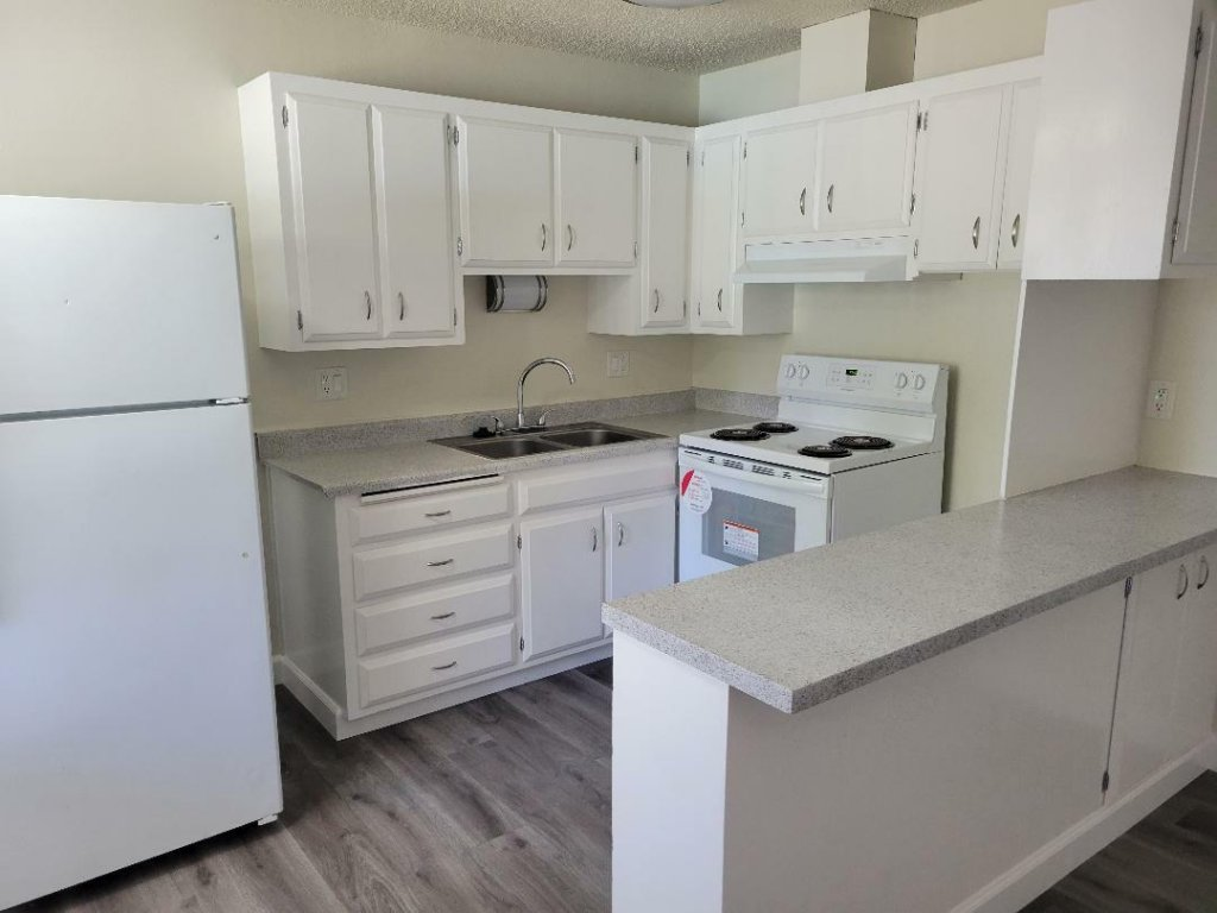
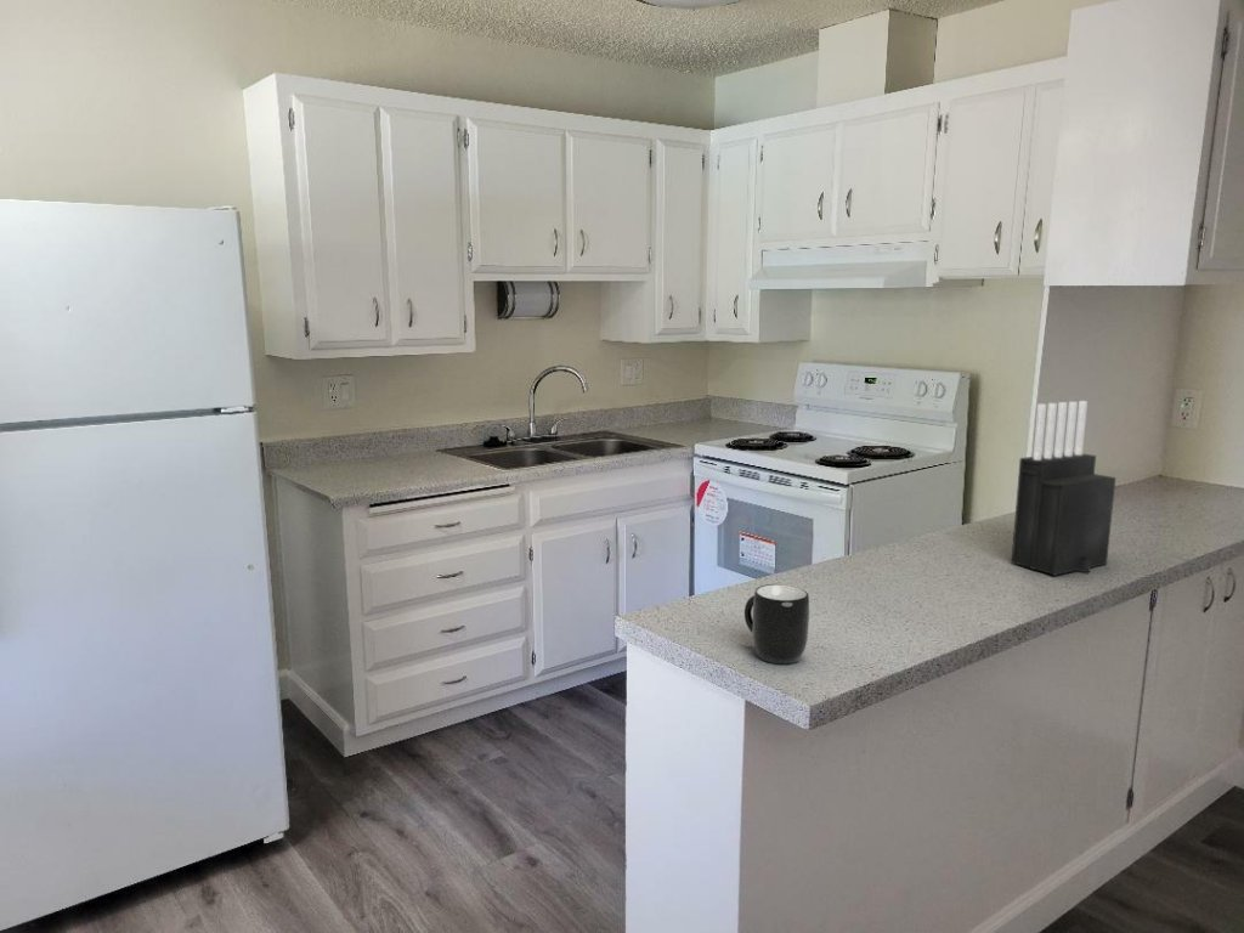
+ mug [743,583,810,666]
+ knife block [1011,400,1116,577]
